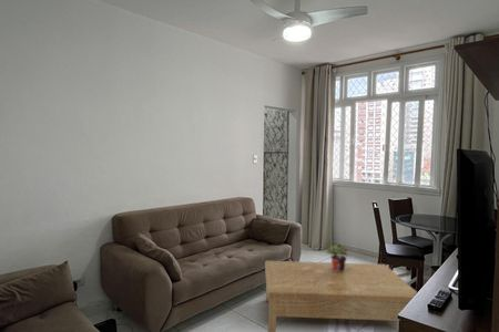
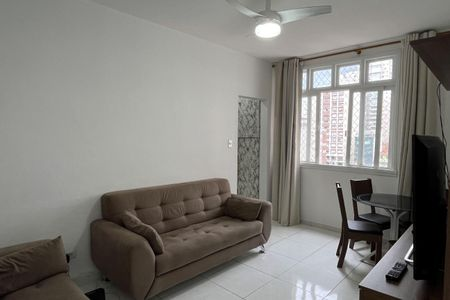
- potted plant [326,242,350,271]
- coffee table [264,260,418,332]
